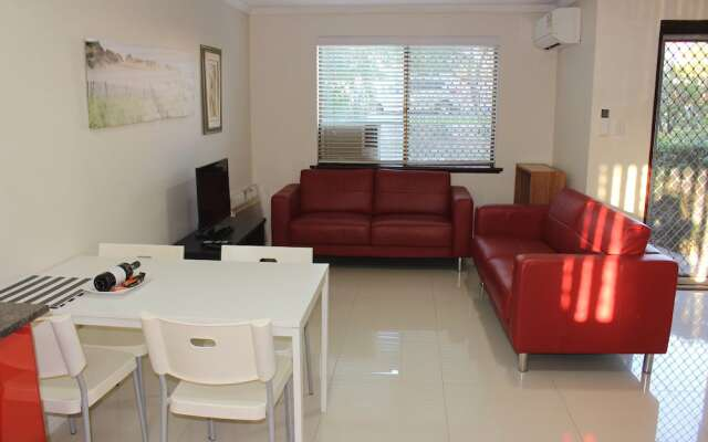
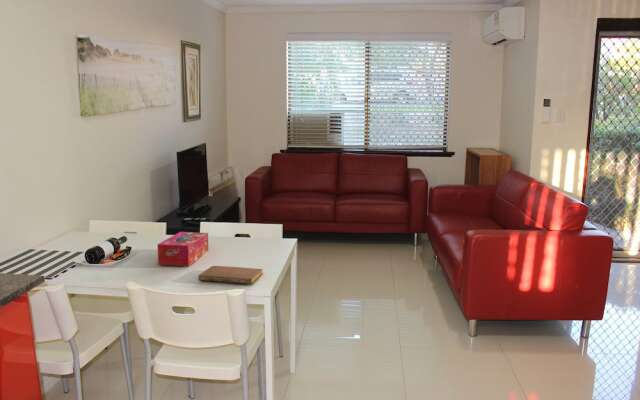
+ notebook [197,265,264,285]
+ tissue box [157,231,209,267]
